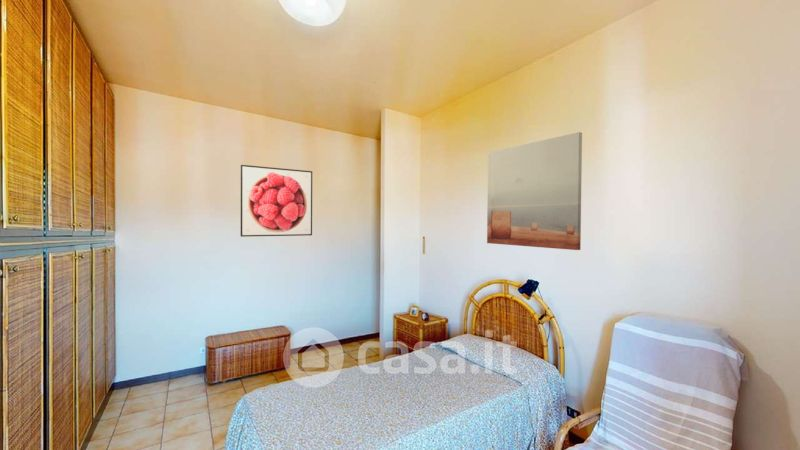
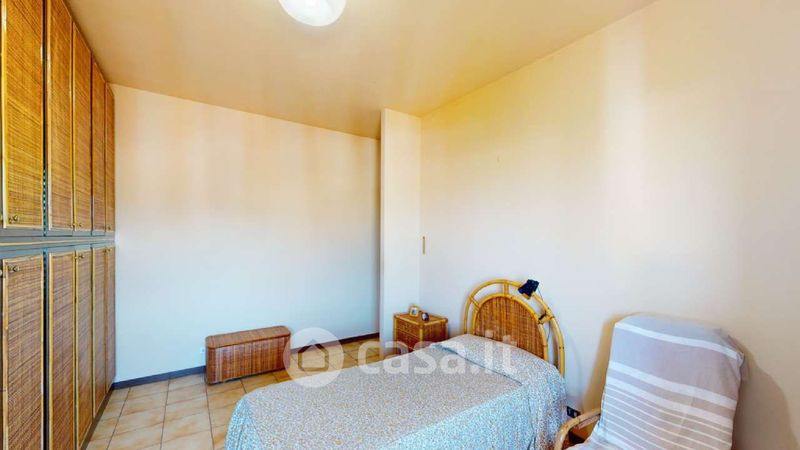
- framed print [240,164,313,238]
- wall art [486,131,583,251]
